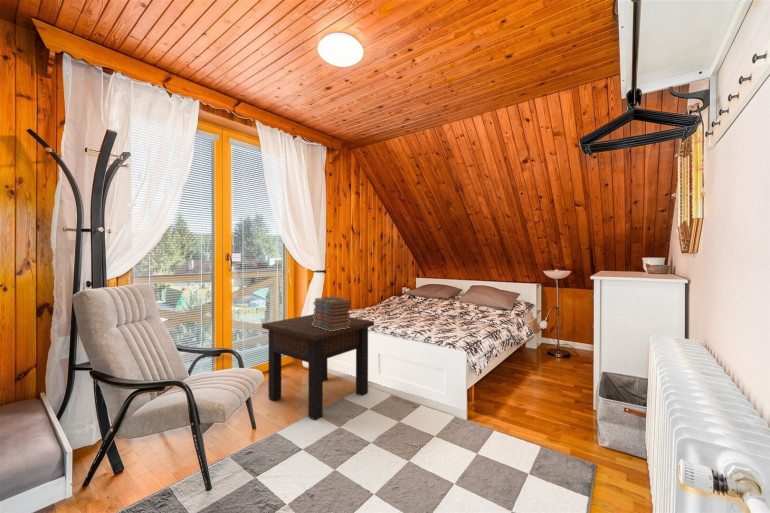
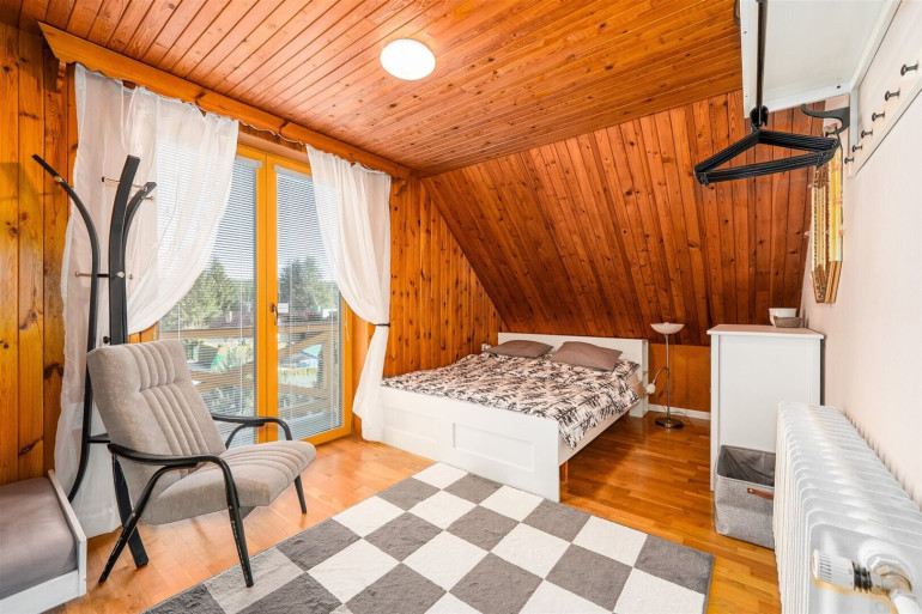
- book stack [312,296,352,331]
- side table [261,313,375,421]
